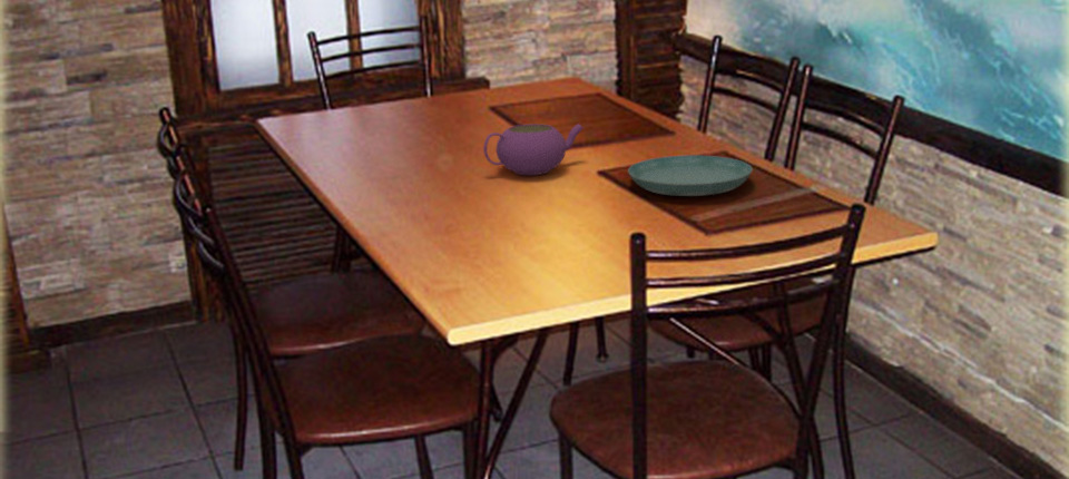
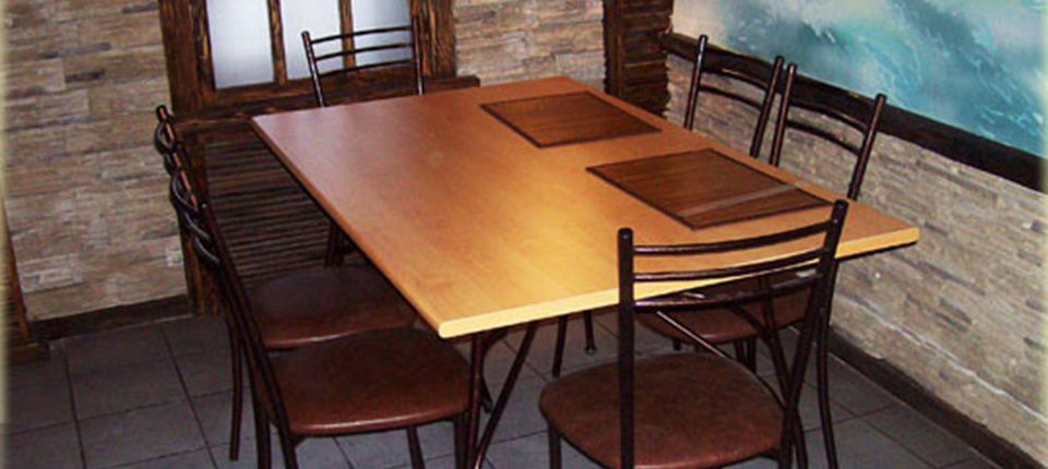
- teapot [482,123,585,176]
- saucer [627,154,753,197]
